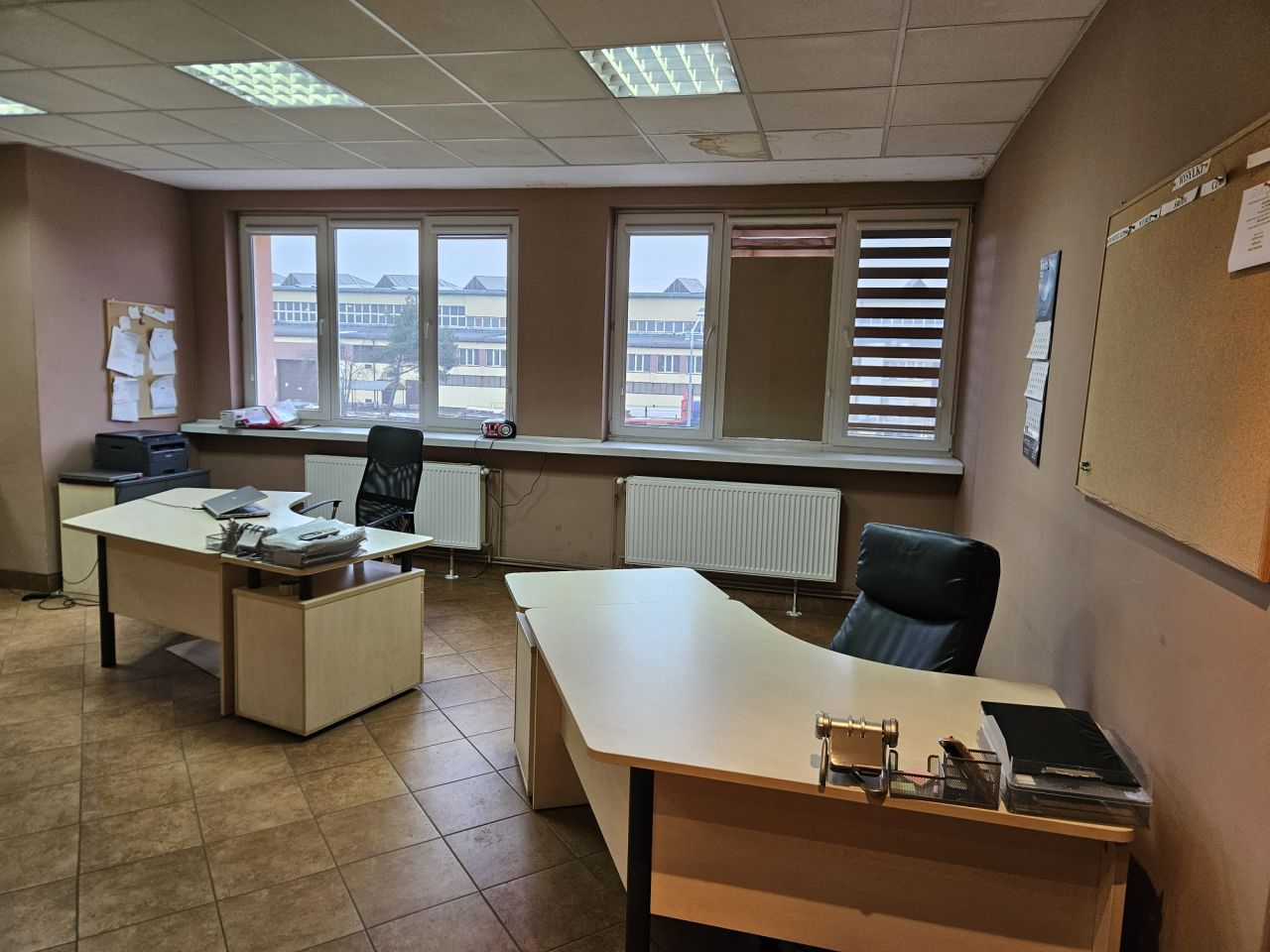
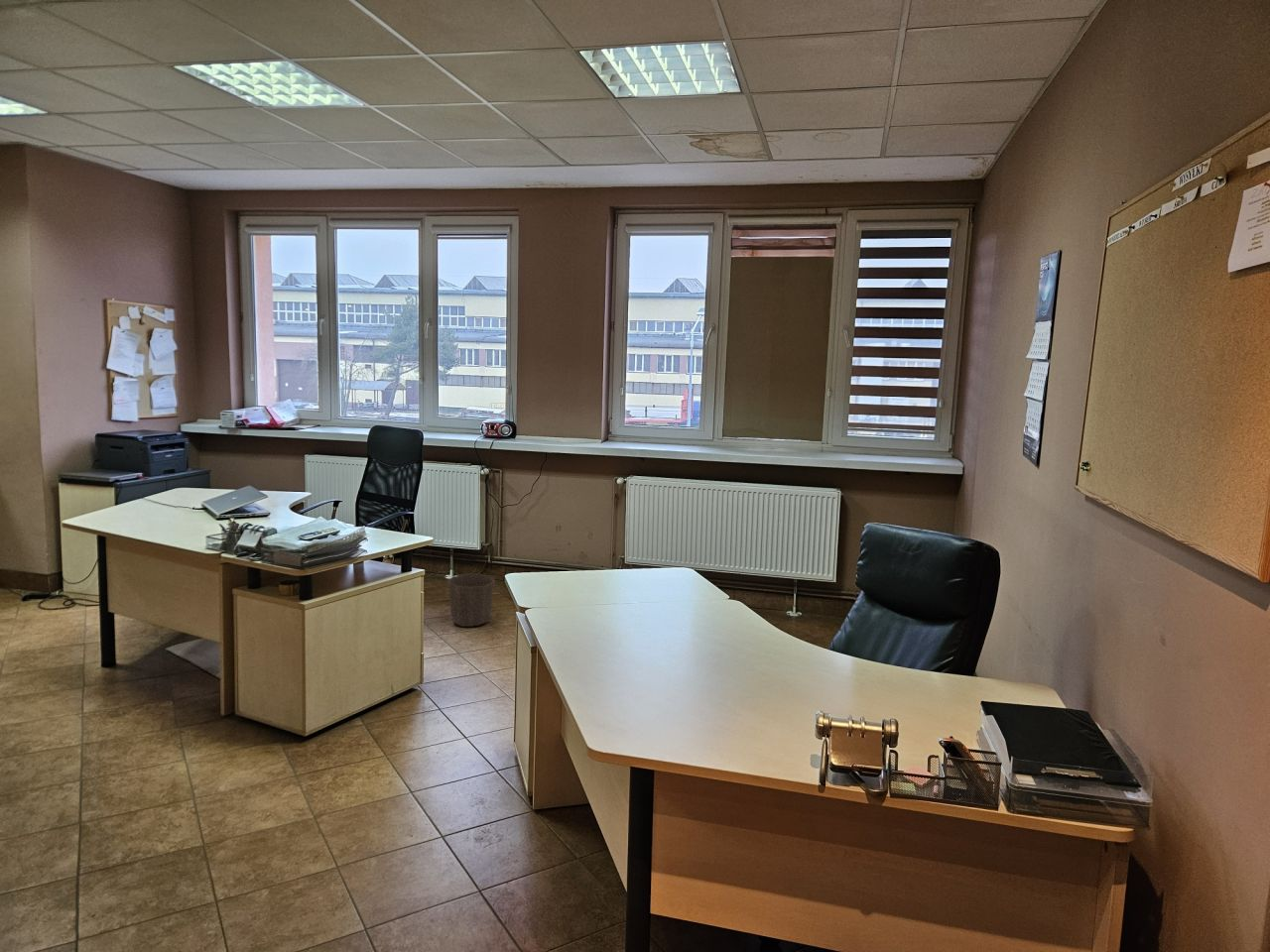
+ waste basket [447,572,495,628]
